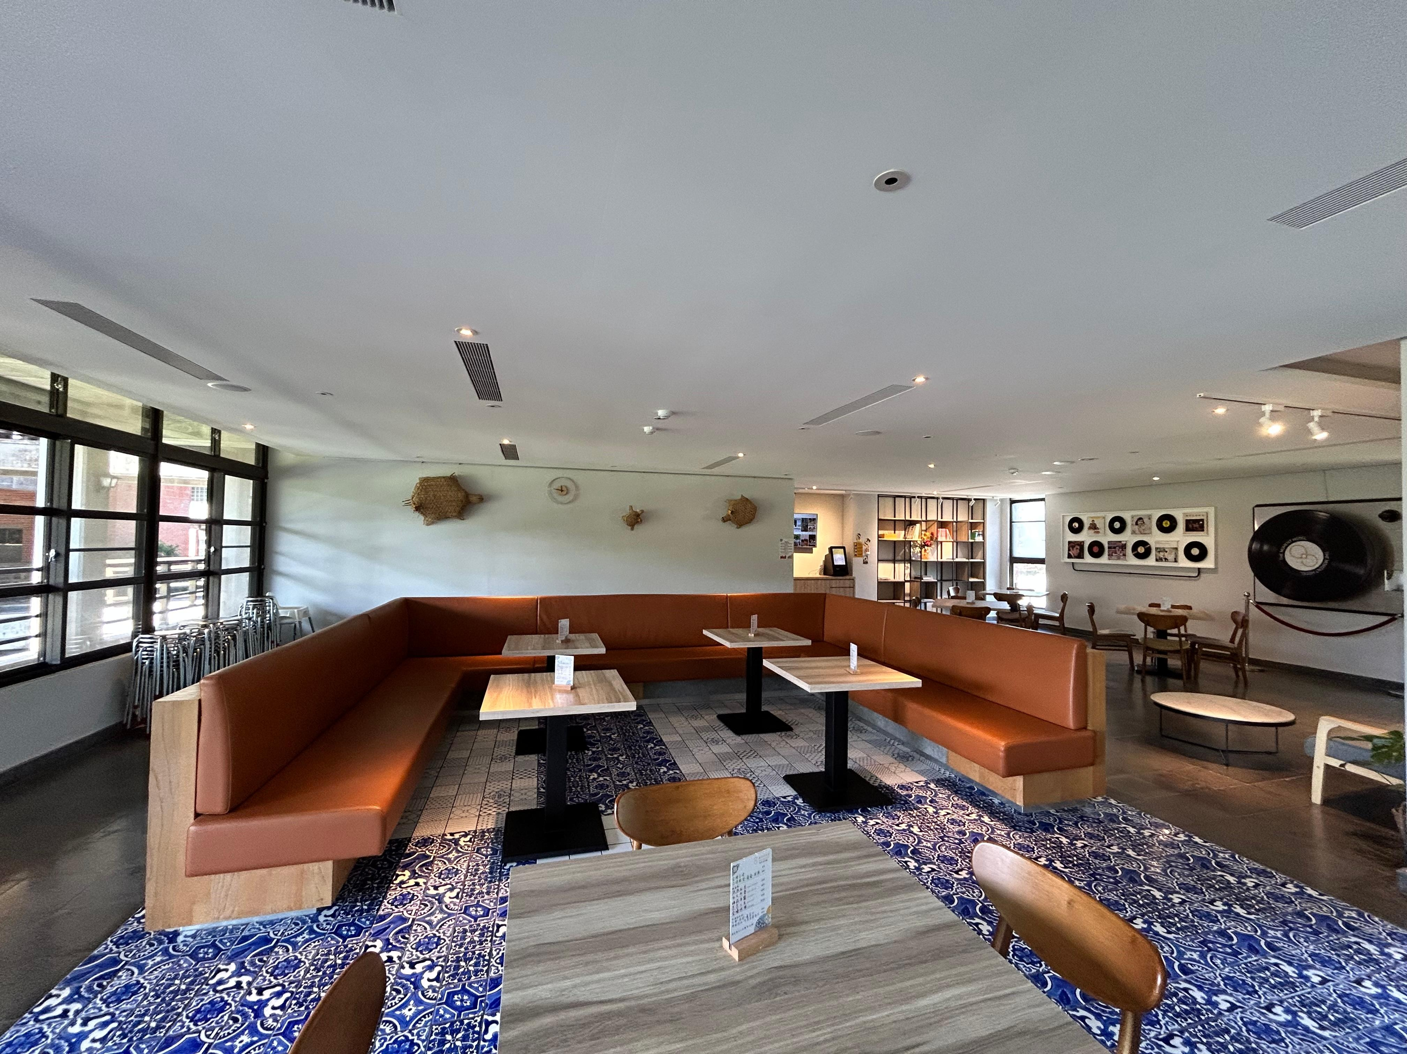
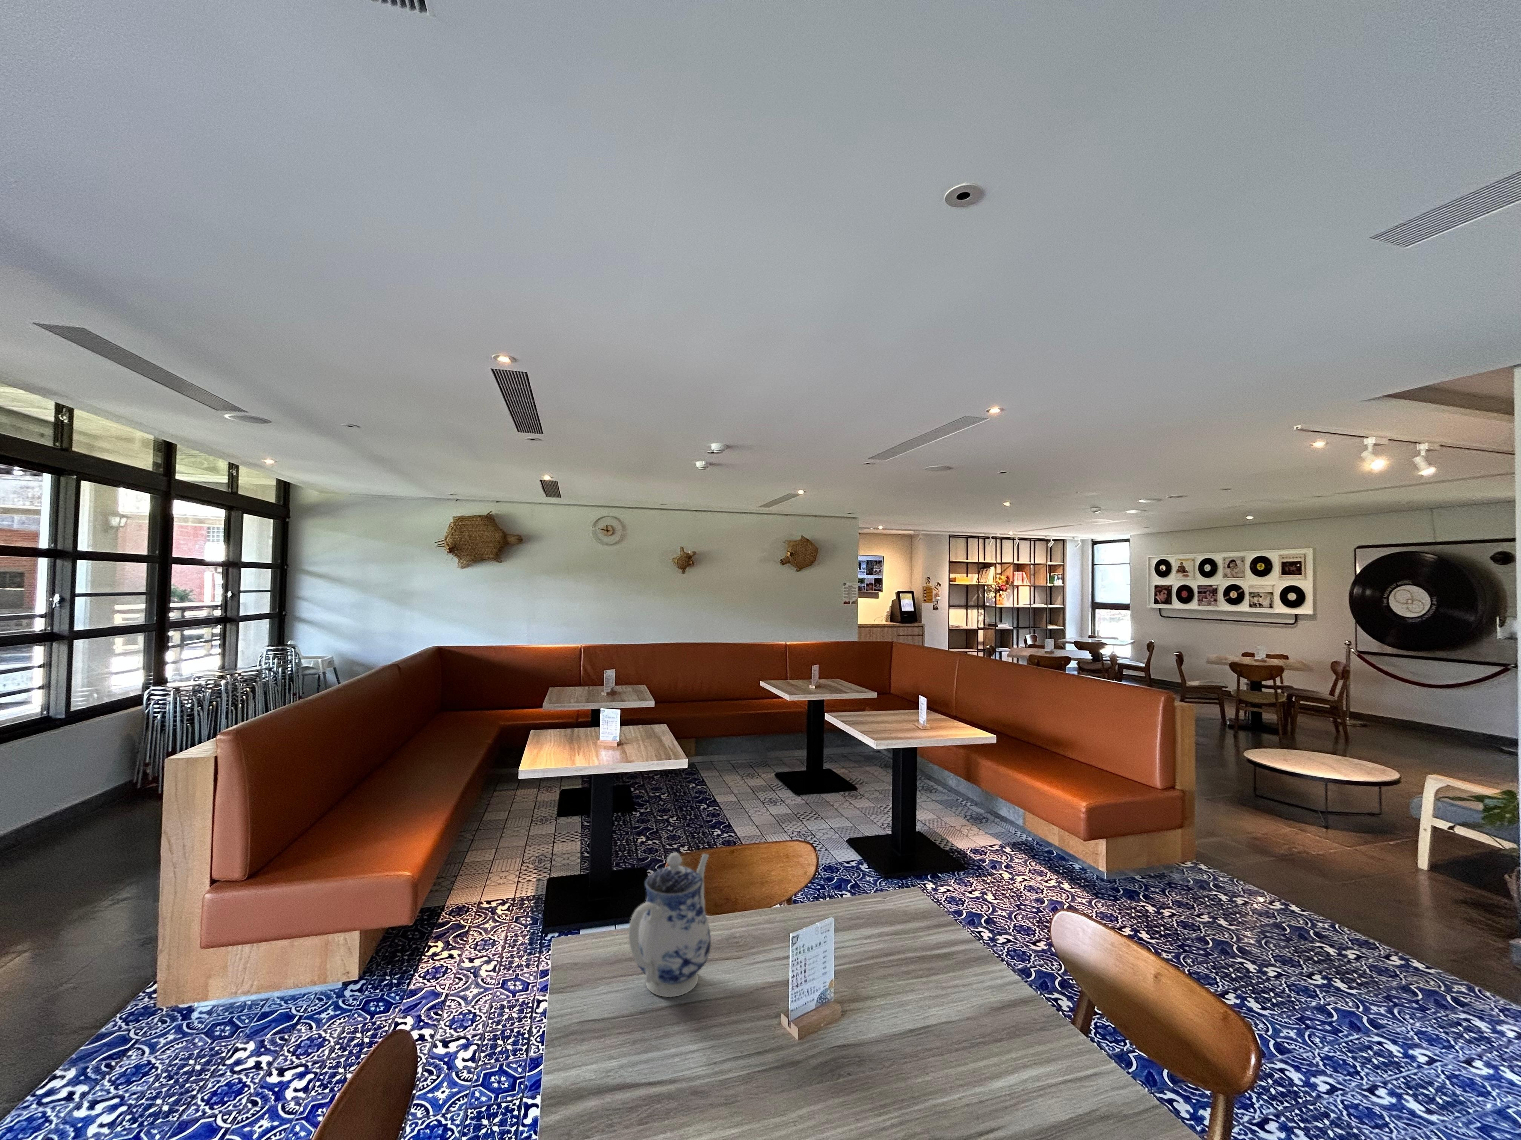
+ teapot [628,851,711,998]
